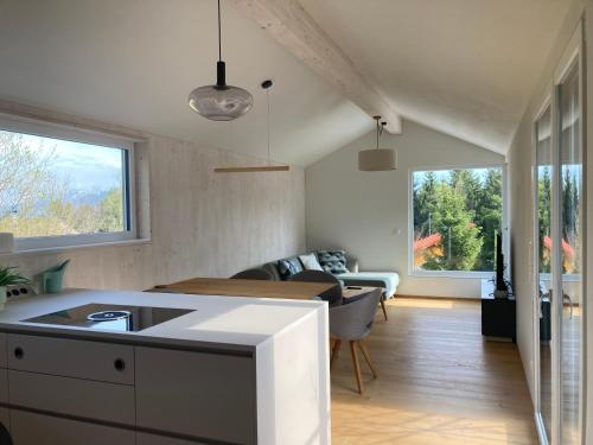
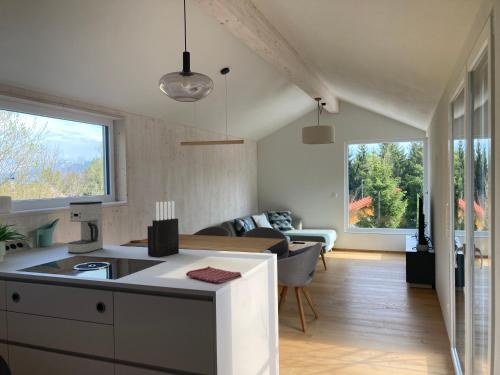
+ coffee maker [67,200,104,254]
+ dish towel [185,265,243,284]
+ knife block [146,200,180,258]
